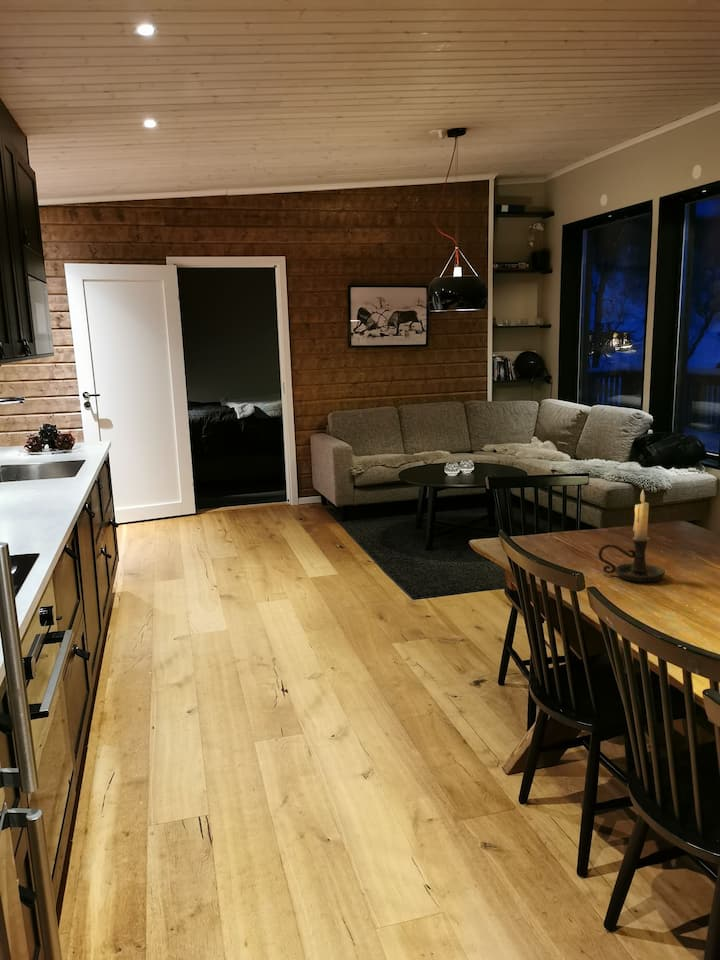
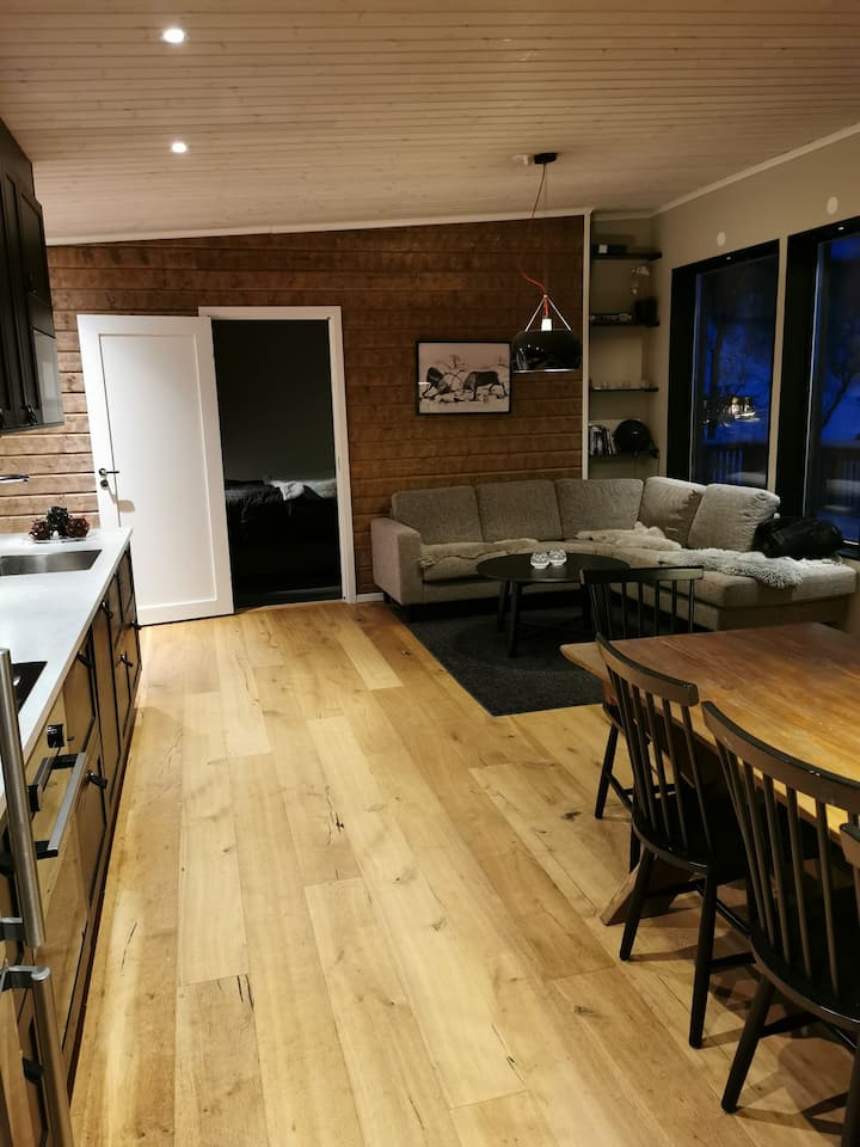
- candle holder [597,489,666,583]
